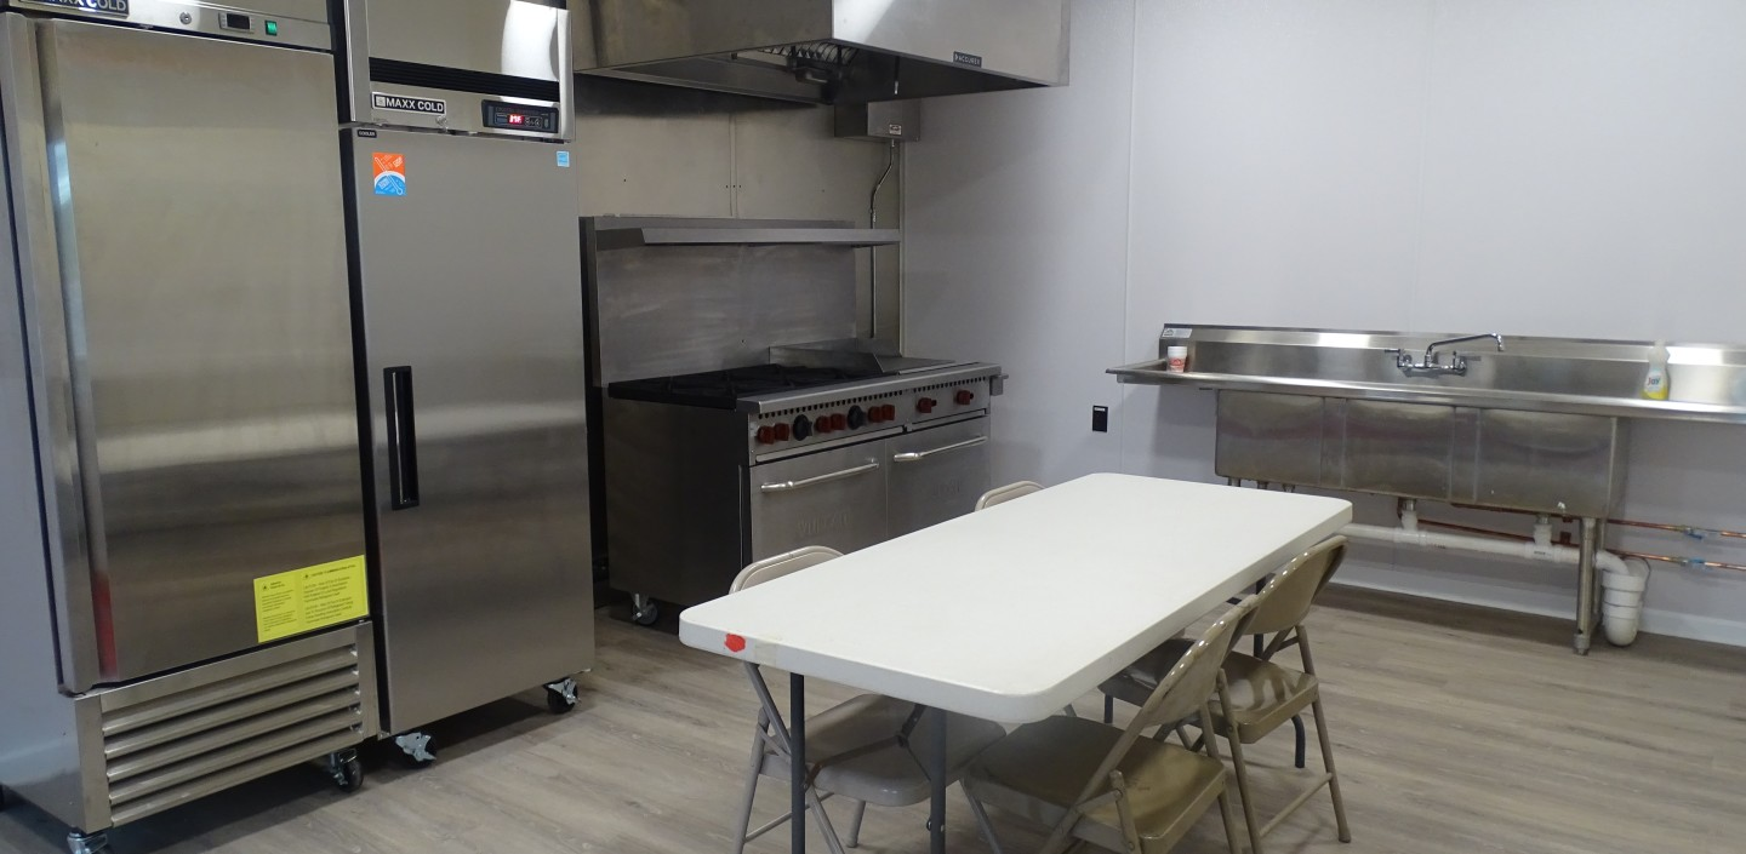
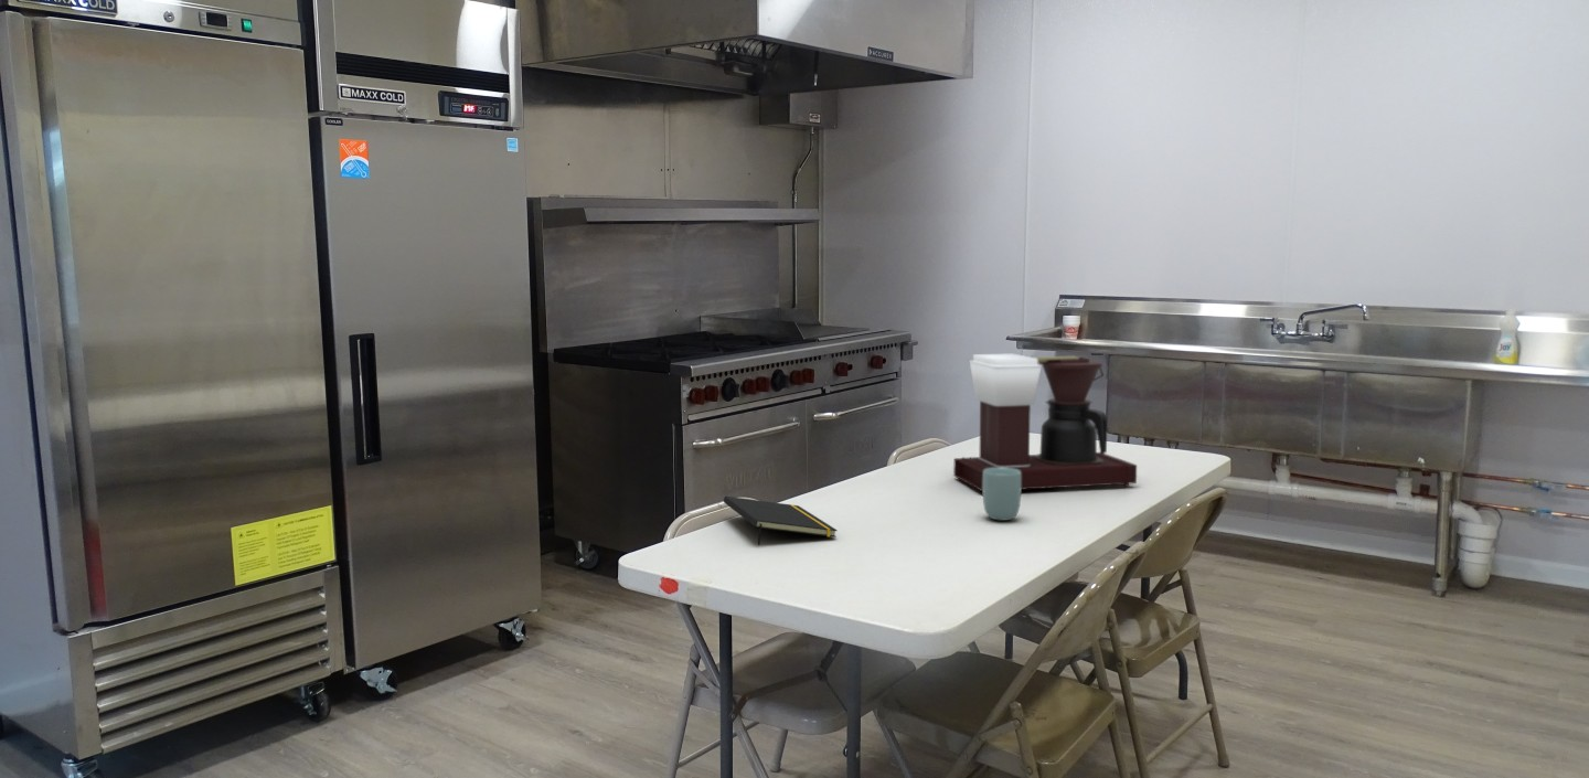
+ coffee maker [952,353,1138,492]
+ notepad [723,495,839,546]
+ cup [982,468,1022,521]
